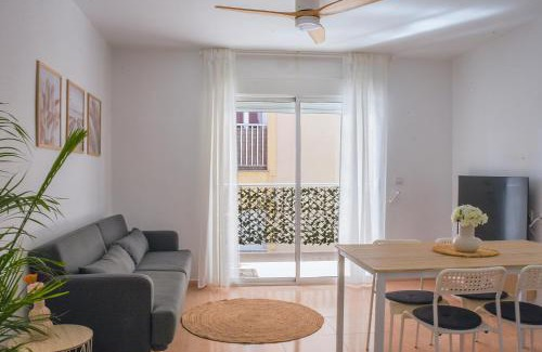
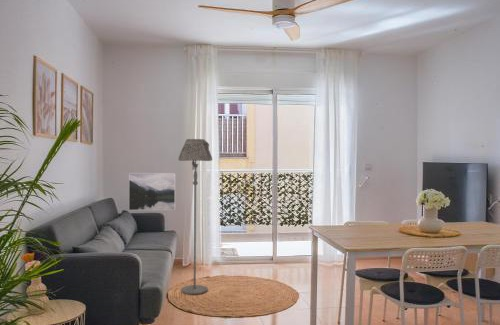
+ floor lamp [177,138,213,295]
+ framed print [128,172,176,211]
